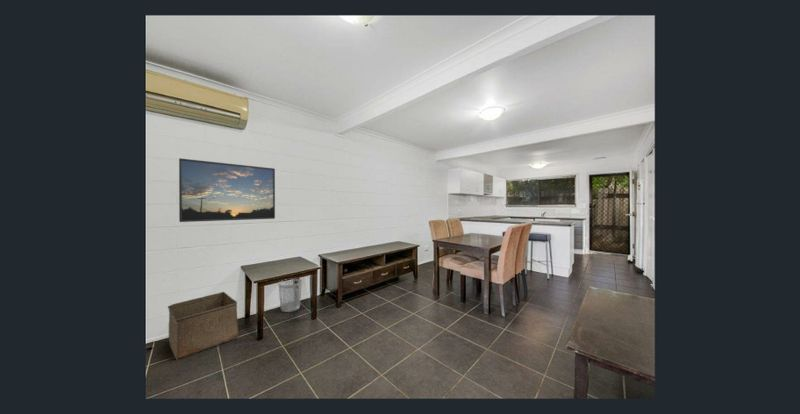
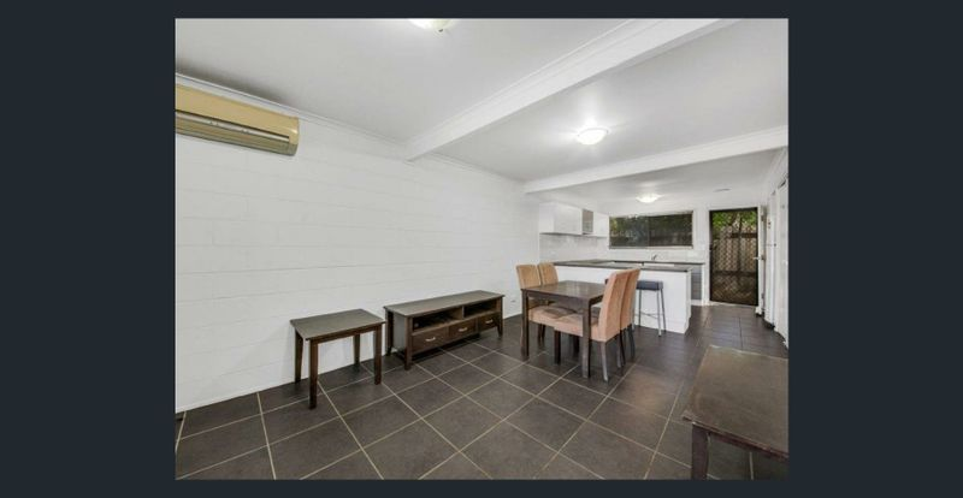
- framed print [178,157,276,223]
- storage bin [167,291,239,360]
- wastebasket [277,278,303,313]
